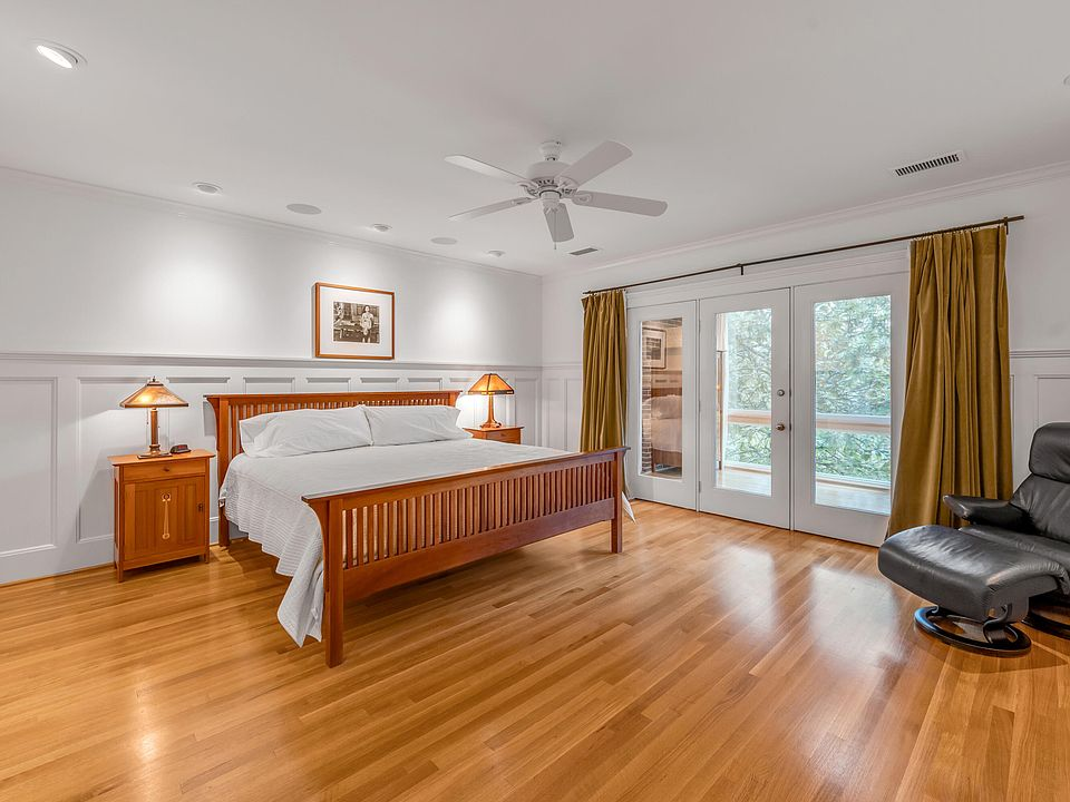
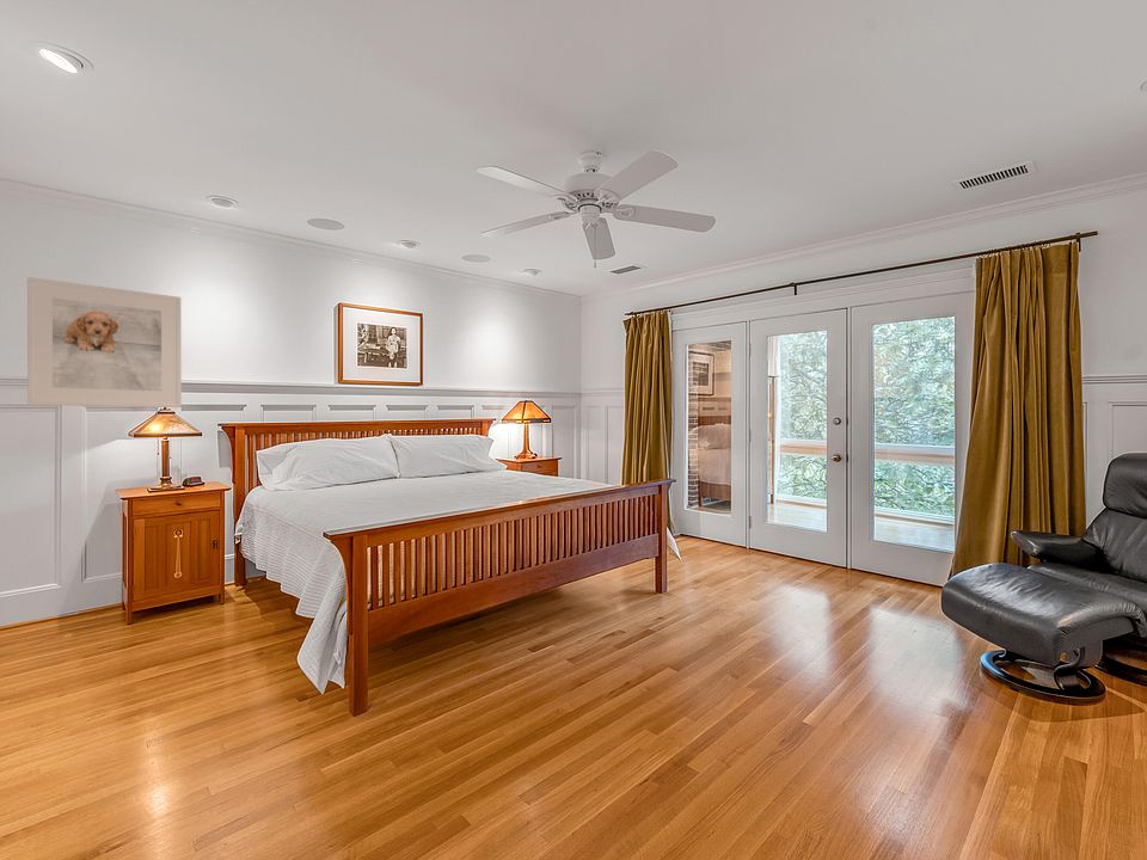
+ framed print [26,276,183,408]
